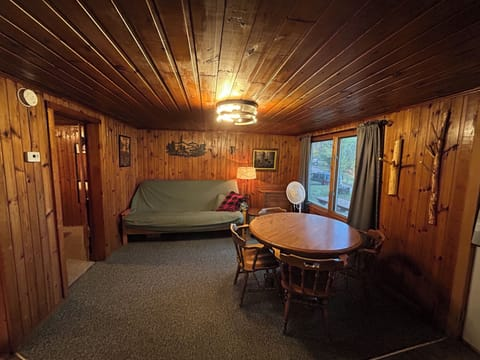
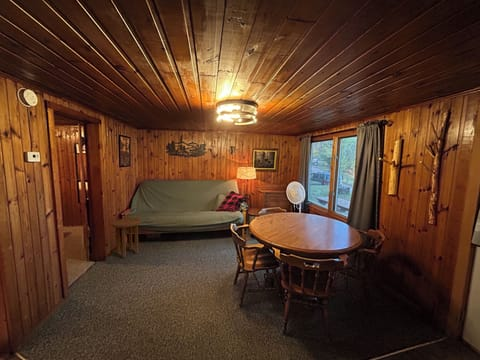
+ side table [110,217,142,259]
